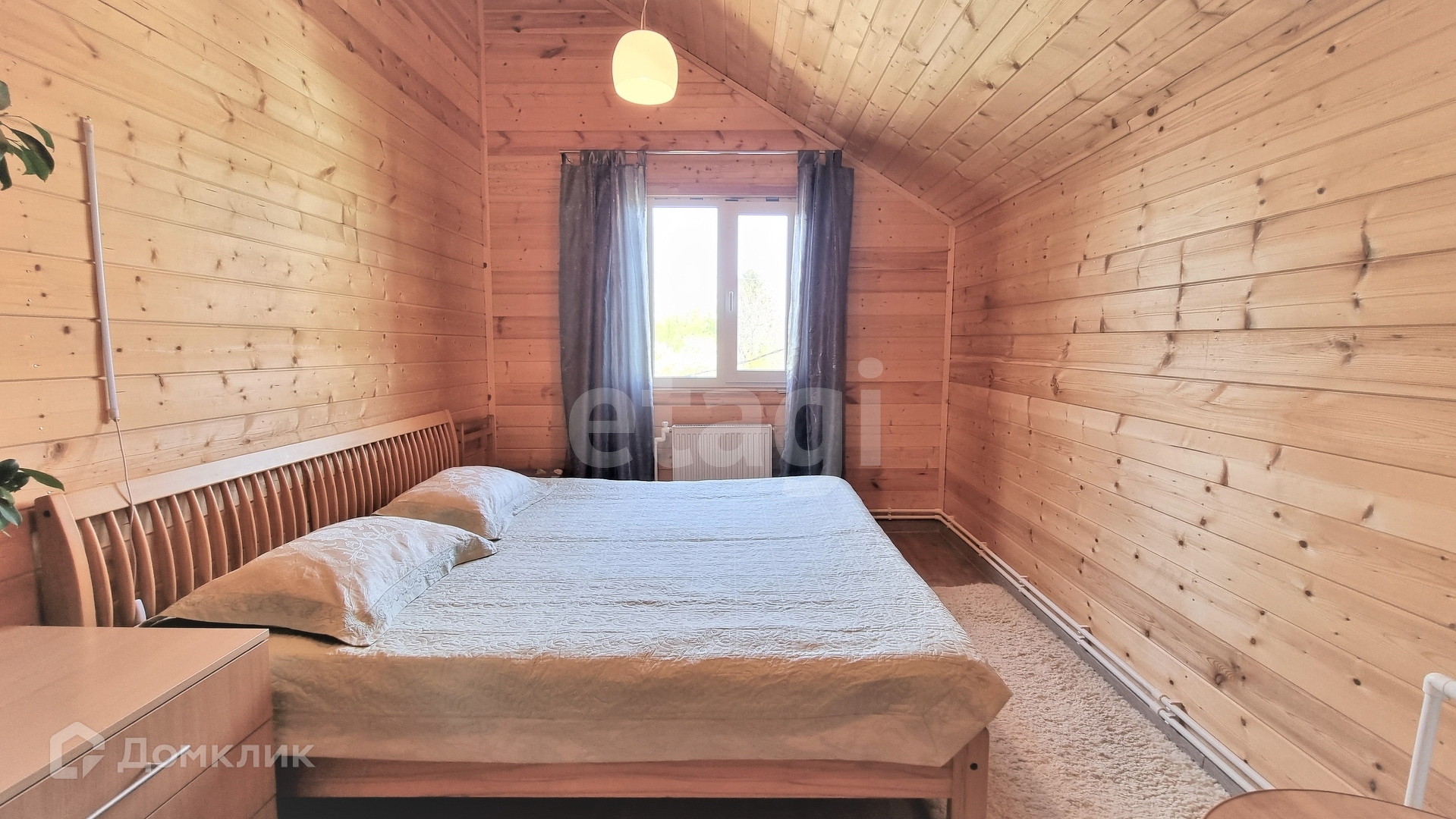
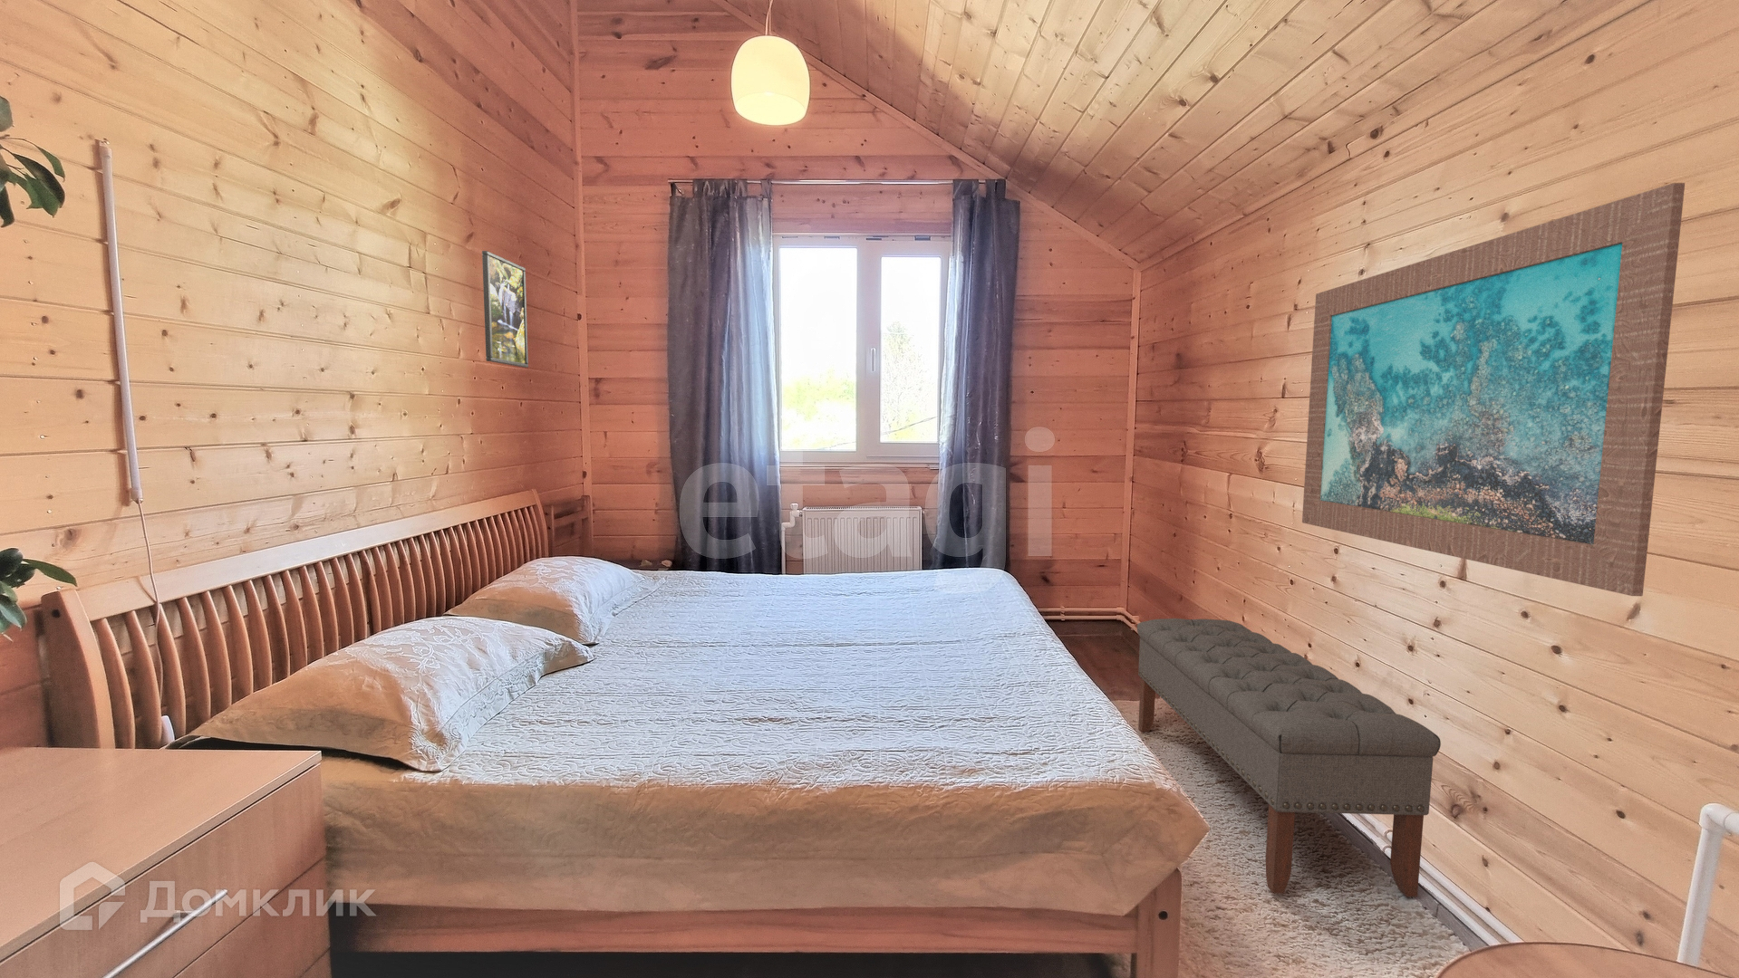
+ wall art [1302,182,1685,597]
+ bench [1136,617,1442,898]
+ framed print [481,250,529,369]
